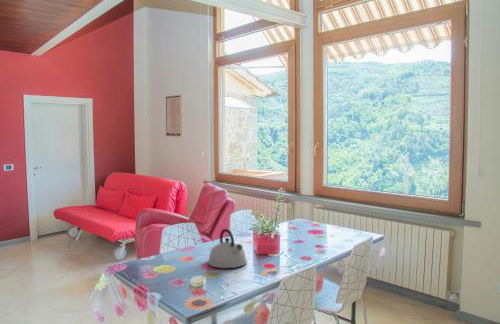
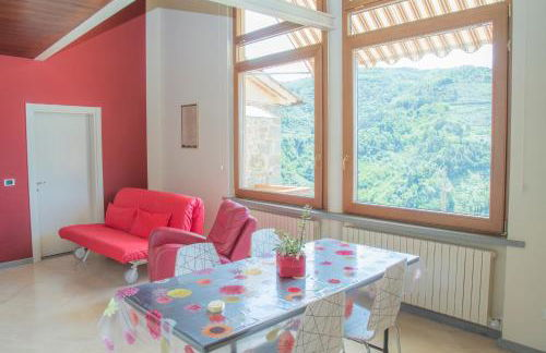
- kettle [207,228,248,269]
